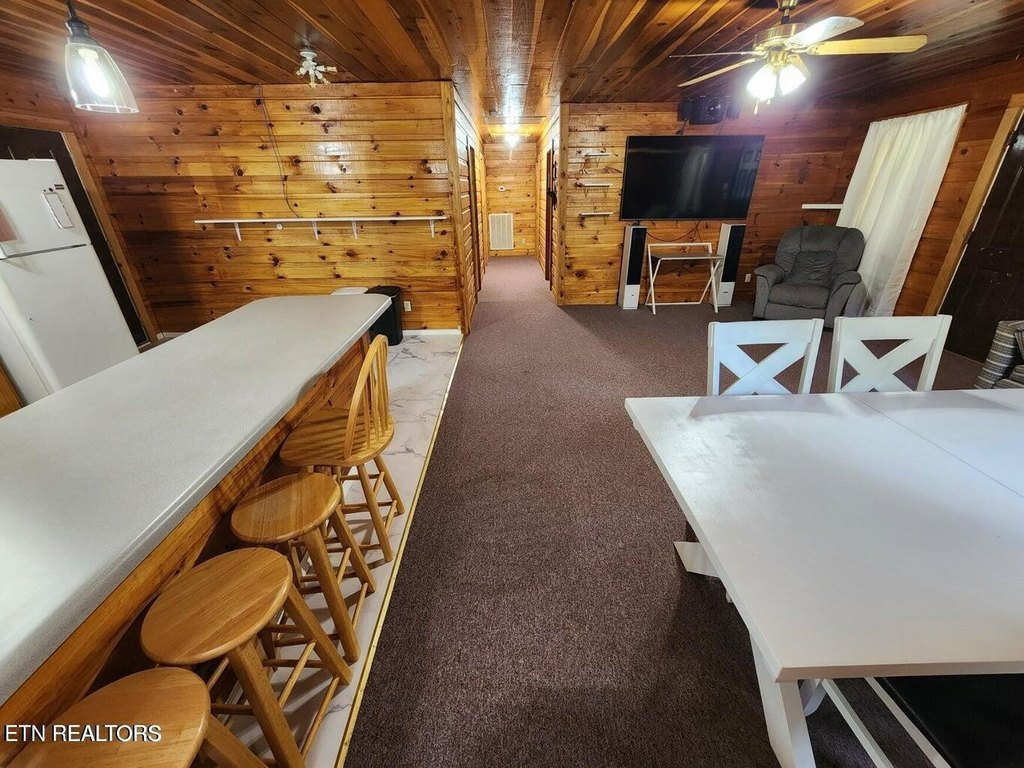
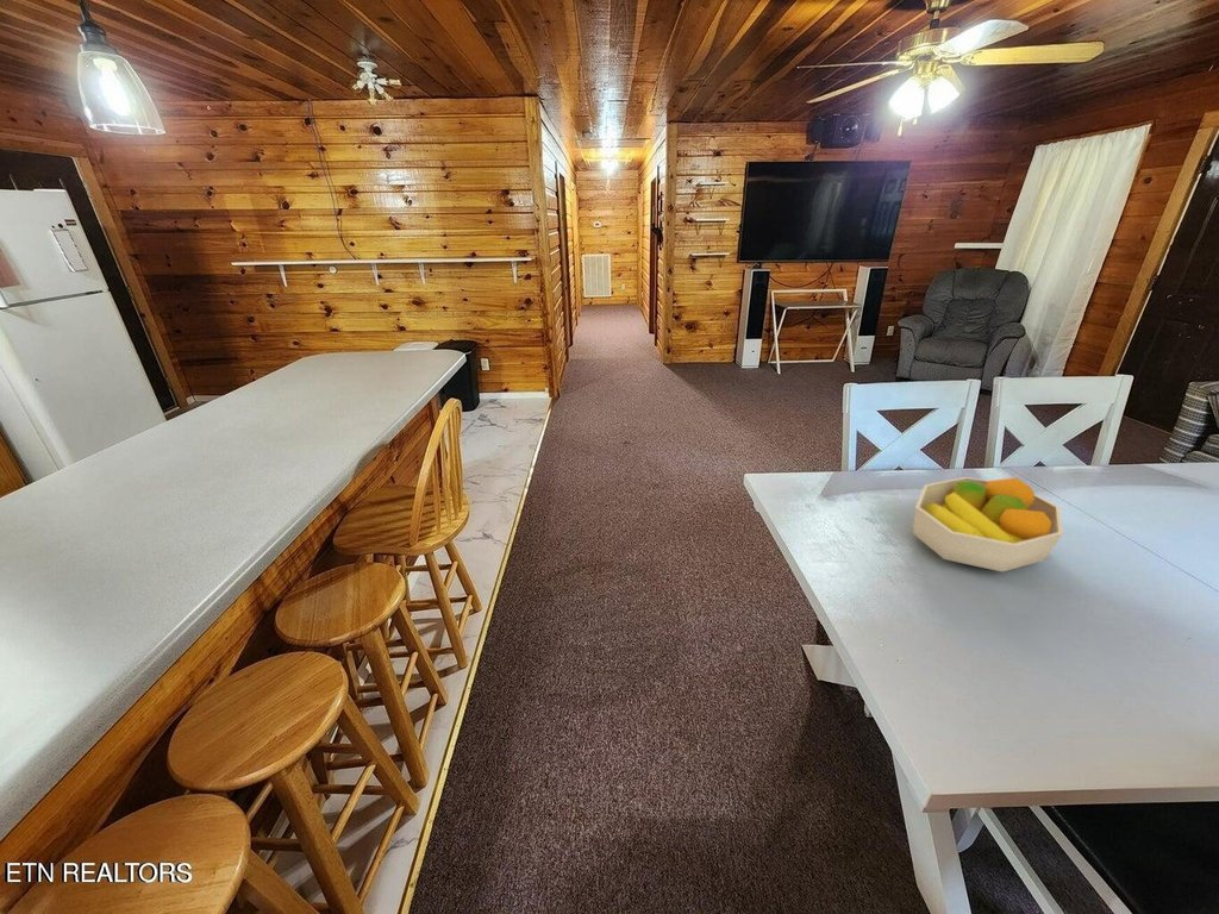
+ fruit bowl [911,476,1064,572]
